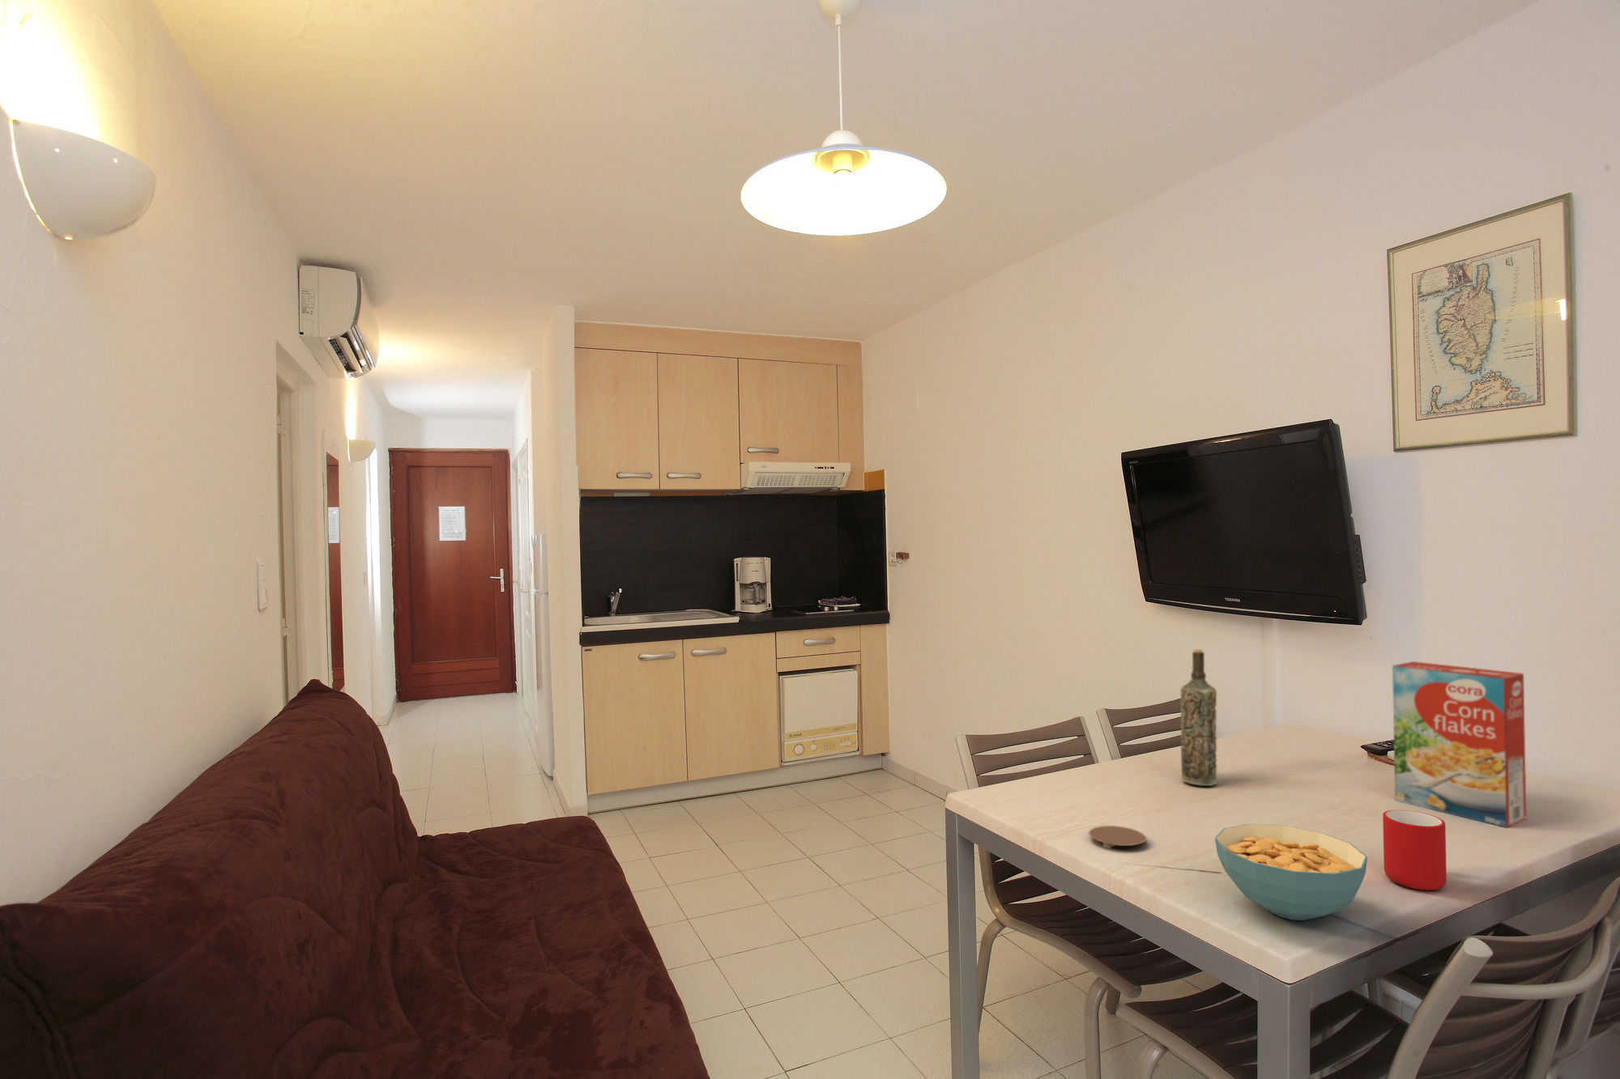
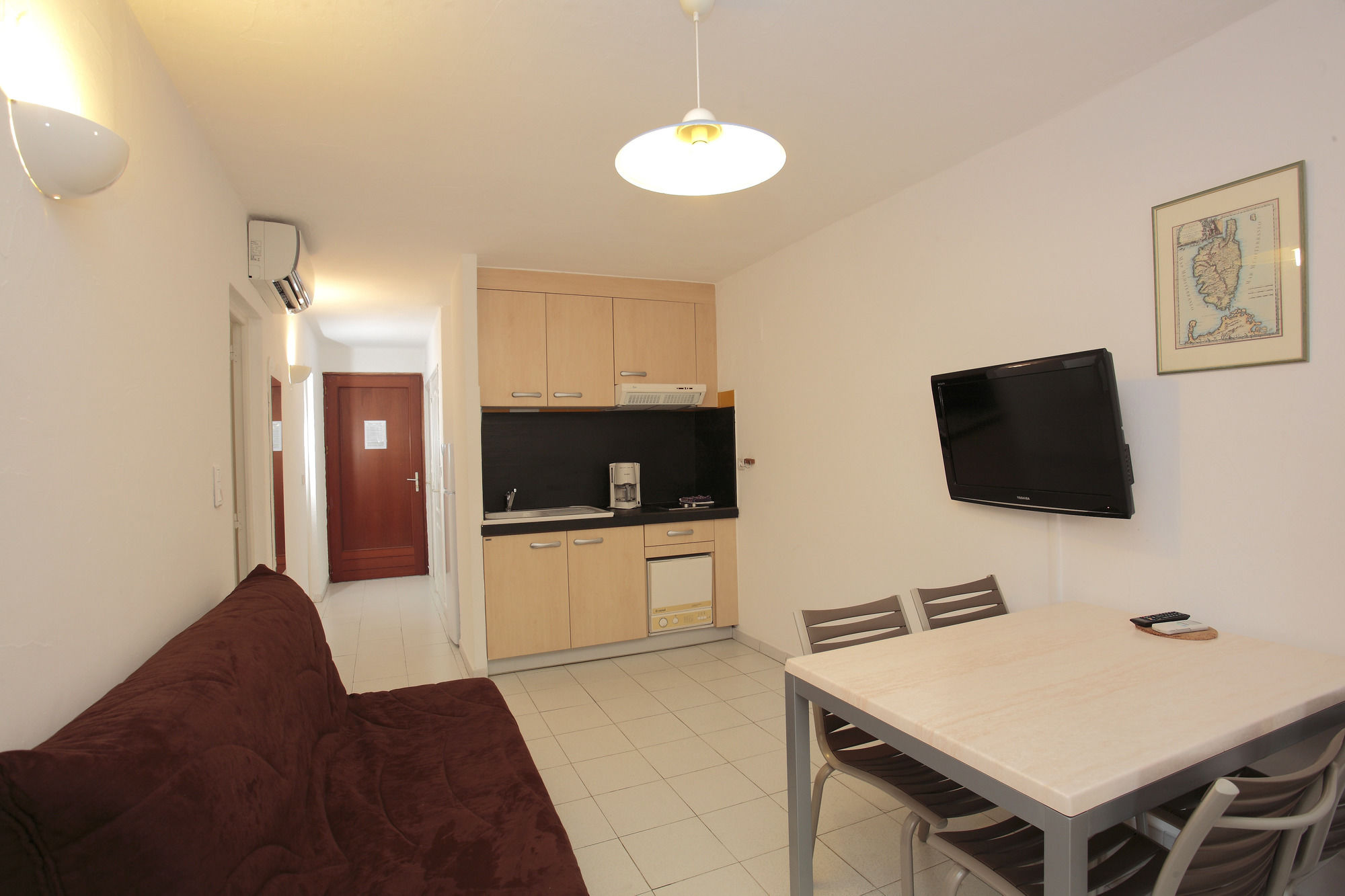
- bottle [1180,649,1218,786]
- coaster [1088,825,1147,849]
- cup [1382,809,1448,891]
- cereal box [1391,660,1527,829]
- cereal bowl [1214,824,1368,921]
